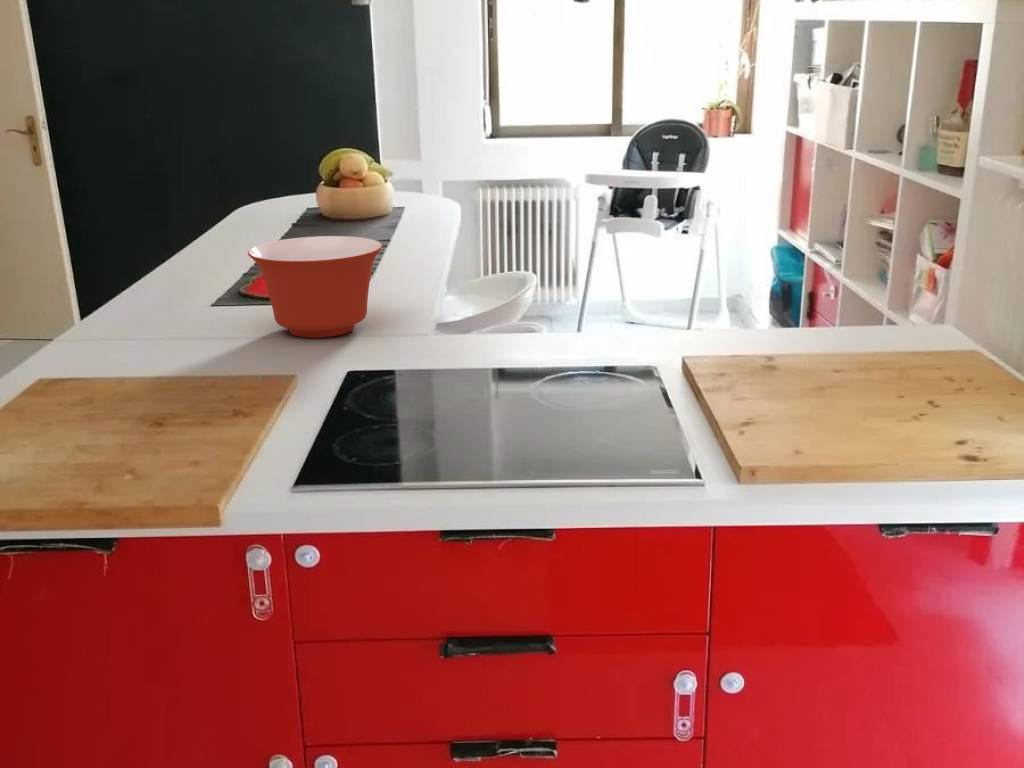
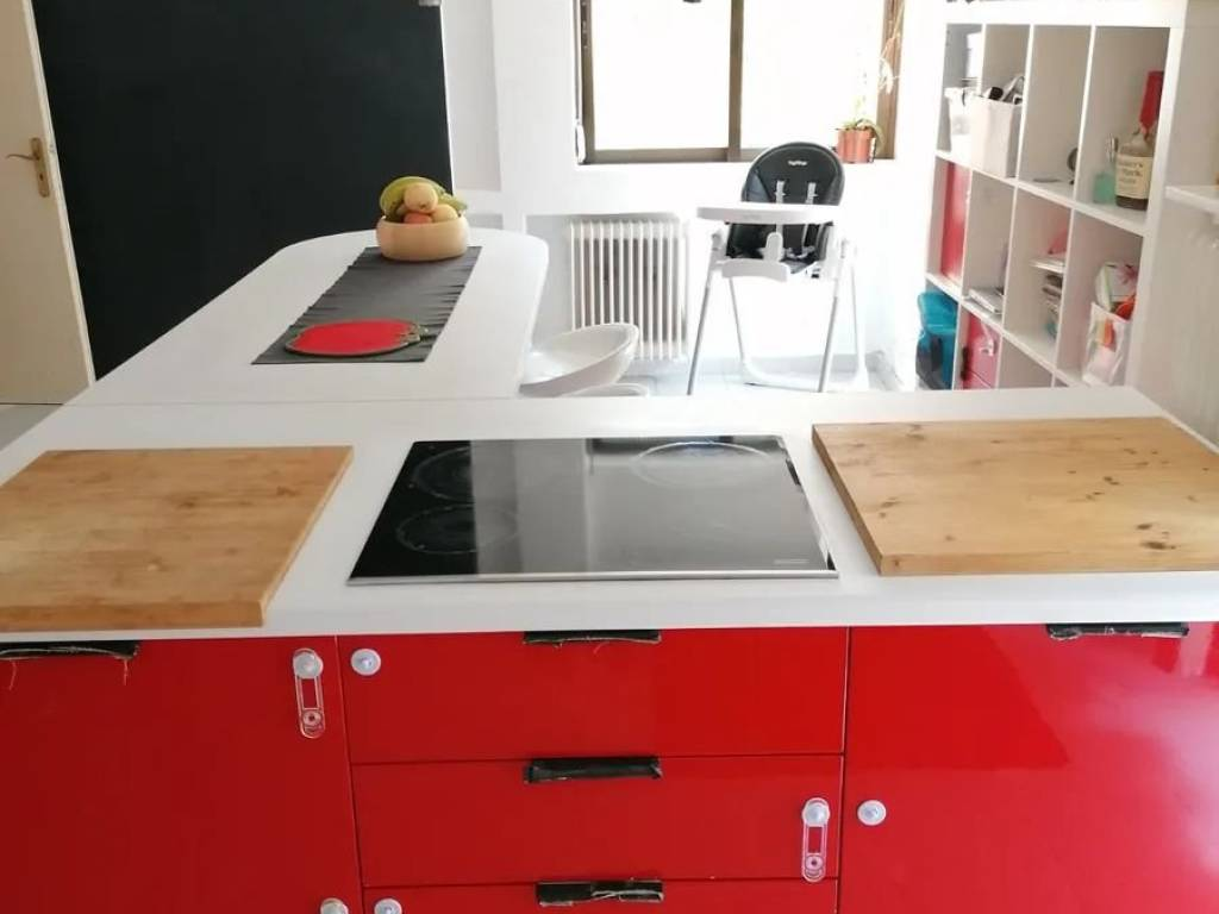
- mixing bowl [247,235,383,339]
